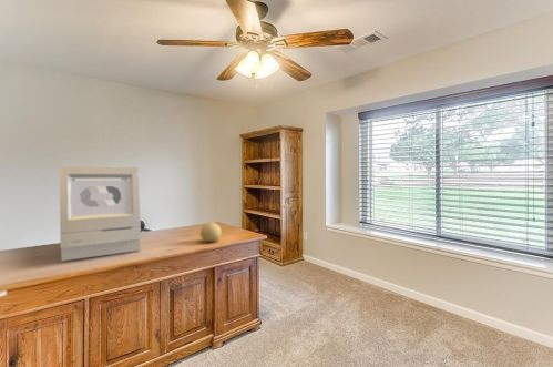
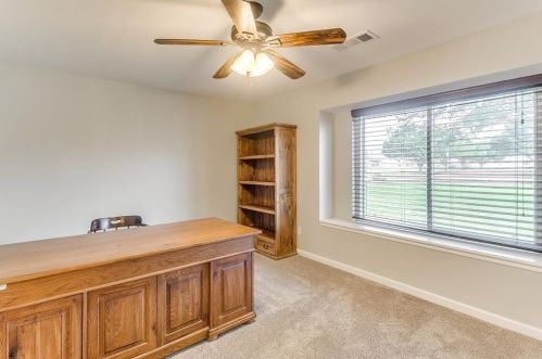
- all-in-one computer [59,165,142,262]
- decorative ball [199,222,223,243]
